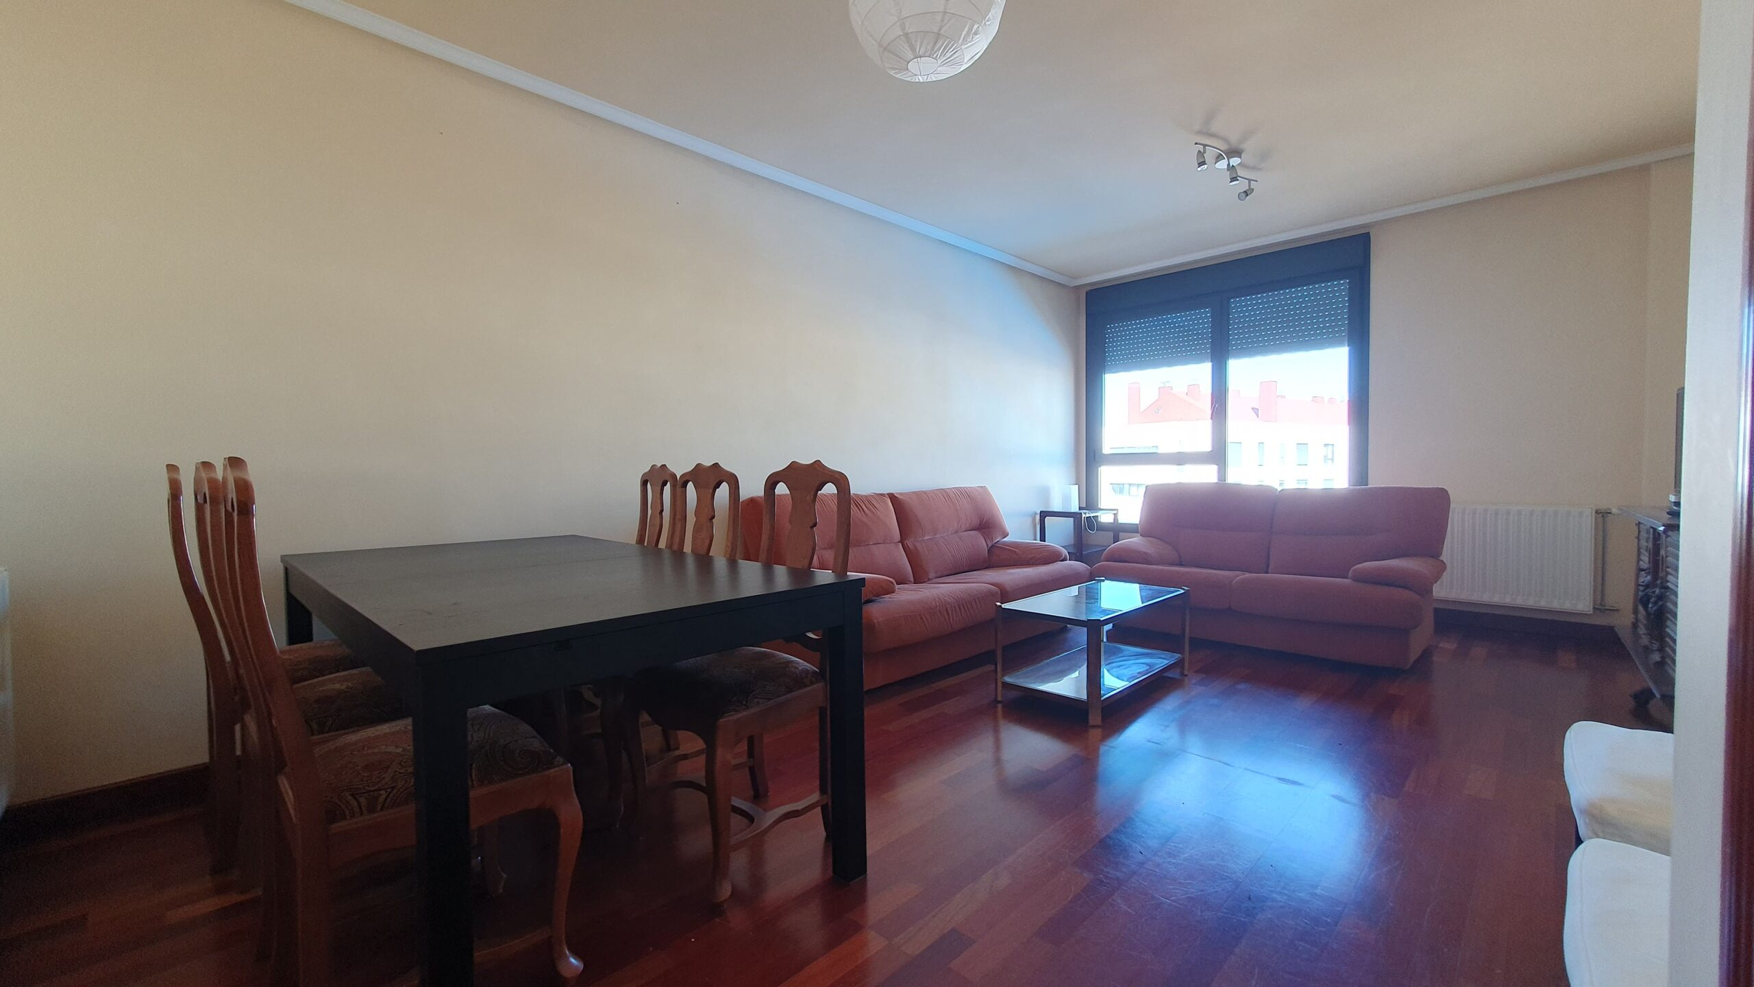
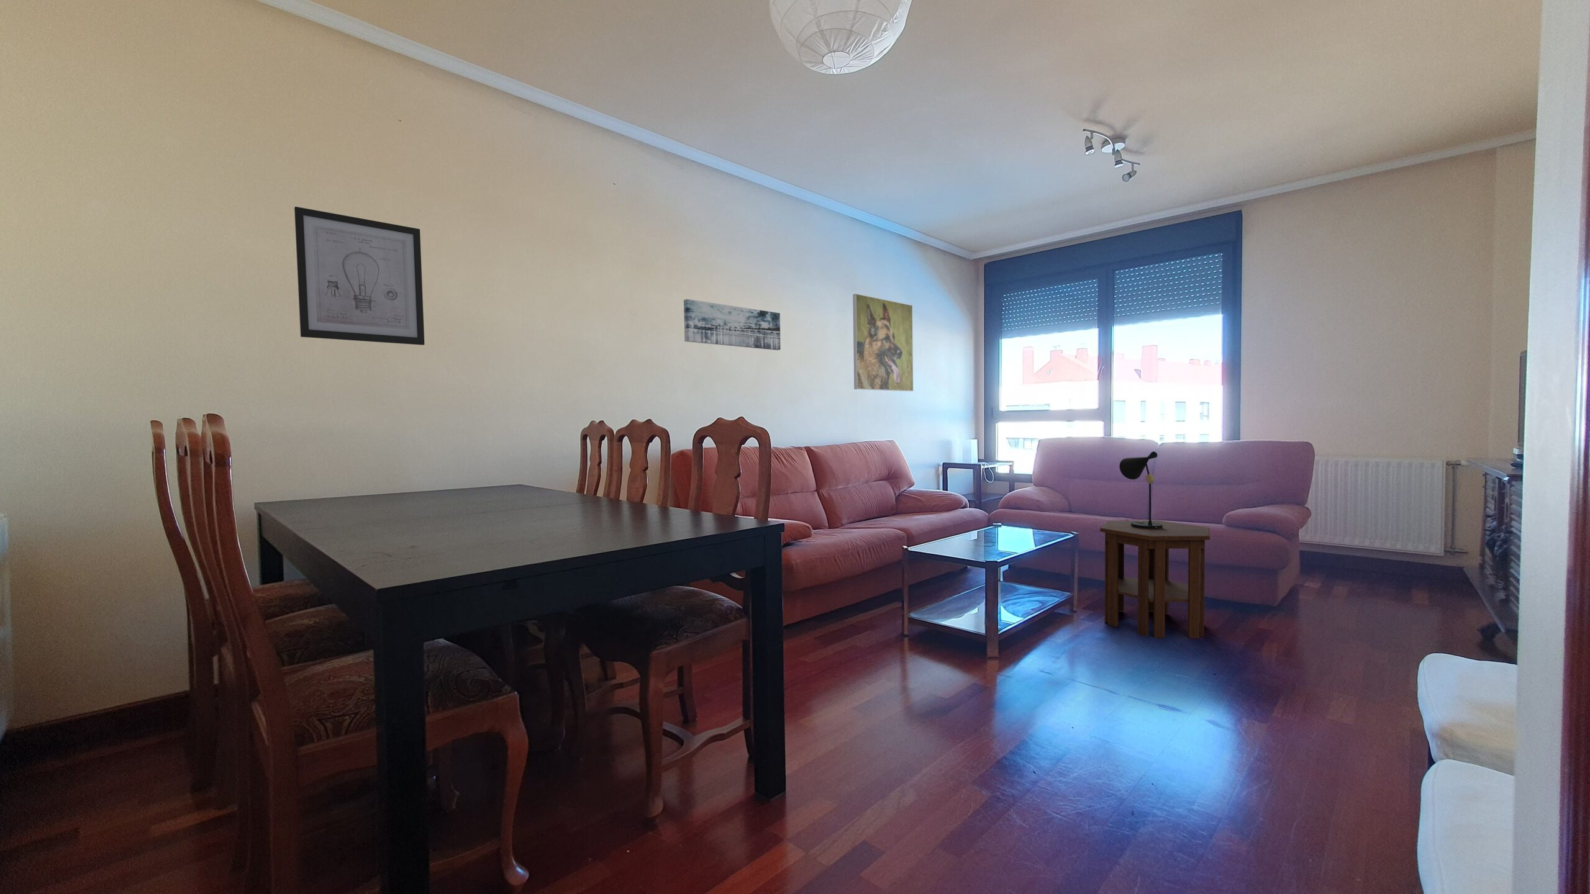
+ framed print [852,293,914,392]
+ side table [1100,520,1210,639]
+ wall art [684,299,781,350]
+ wall art [294,206,426,346]
+ table lamp [1118,451,1166,531]
